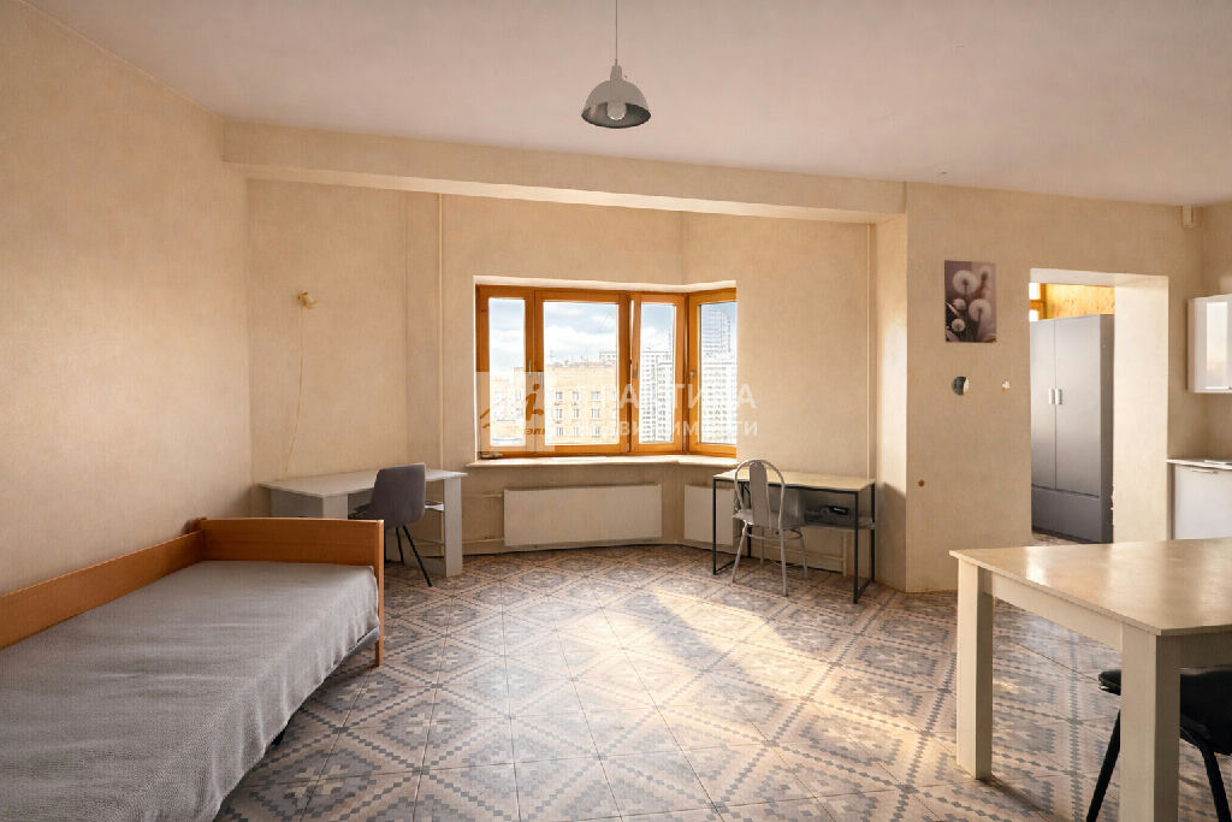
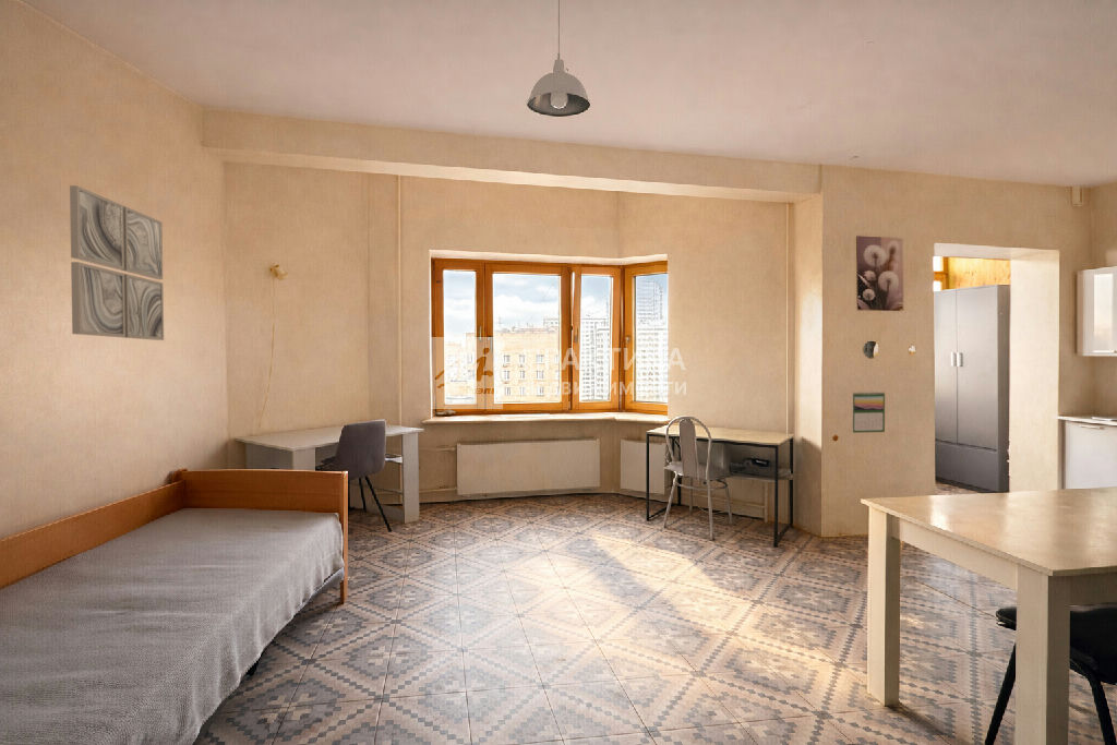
+ wall art [69,184,165,341]
+ calendar [851,390,886,434]
